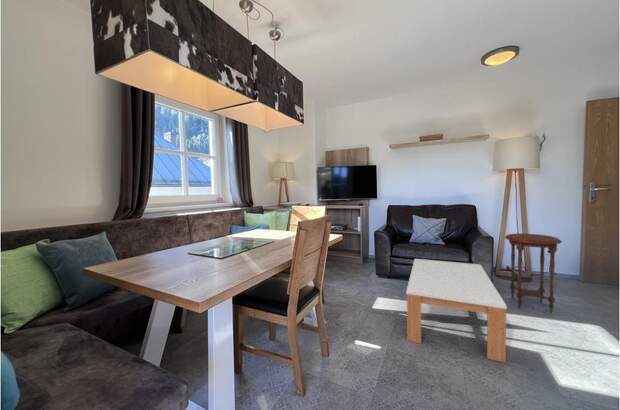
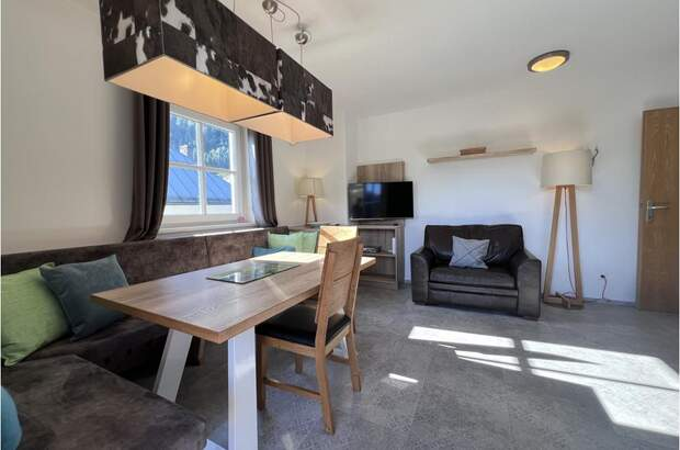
- coffee table [405,258,508,364]
- side table [504,232,563,314]
